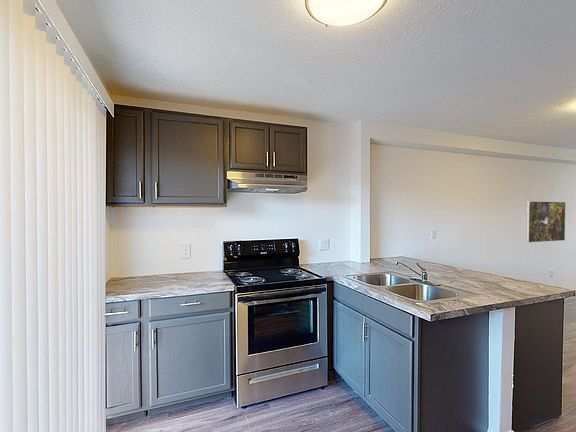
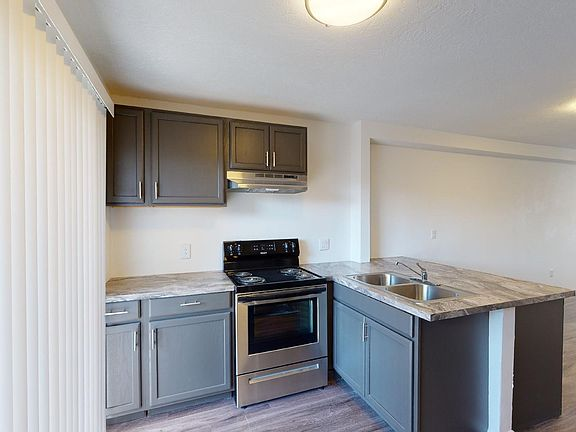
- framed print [525,200,567,243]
